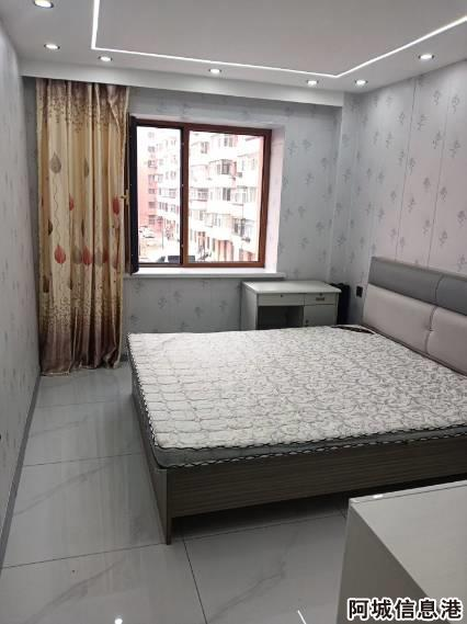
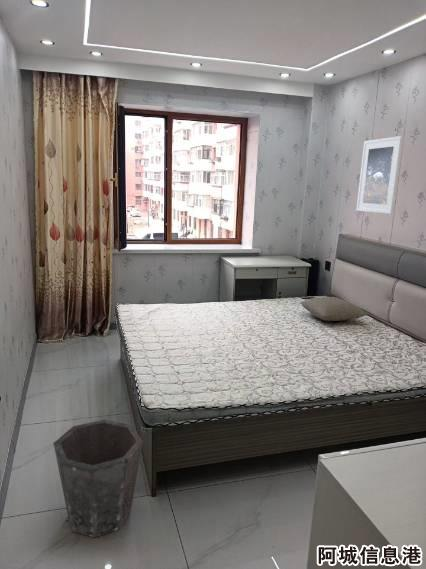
+ pillow [299,296,369,322]
+ waste bin [52,419,144,539]
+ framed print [355,135,404,215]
